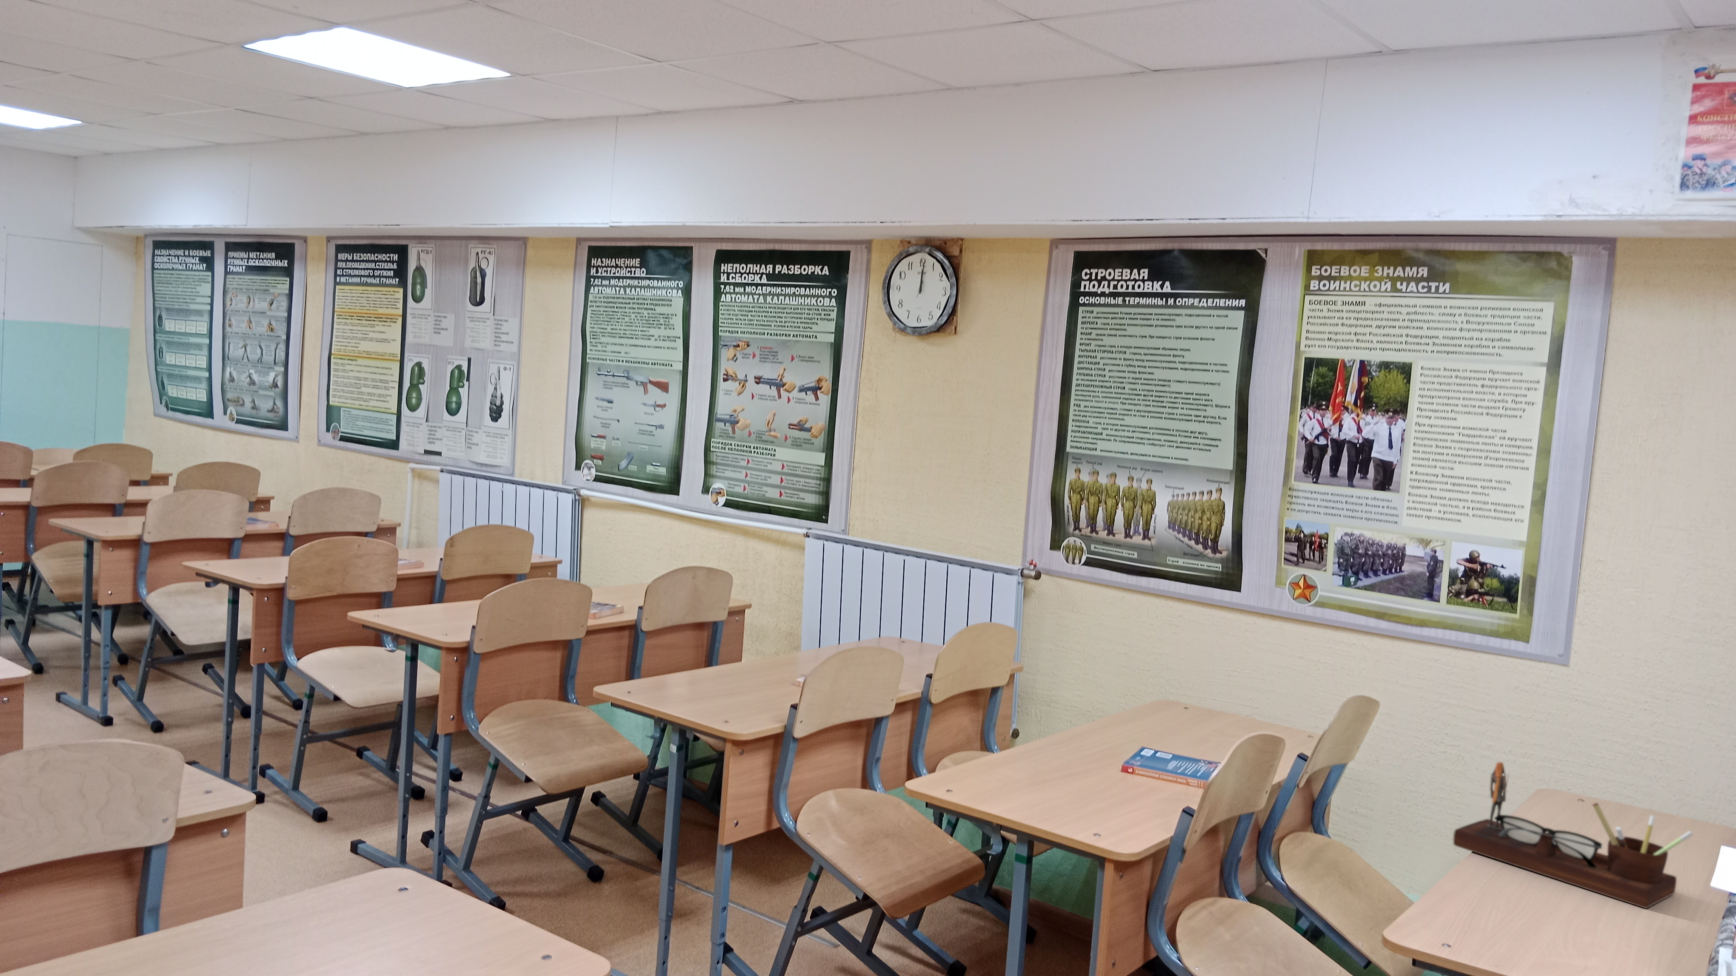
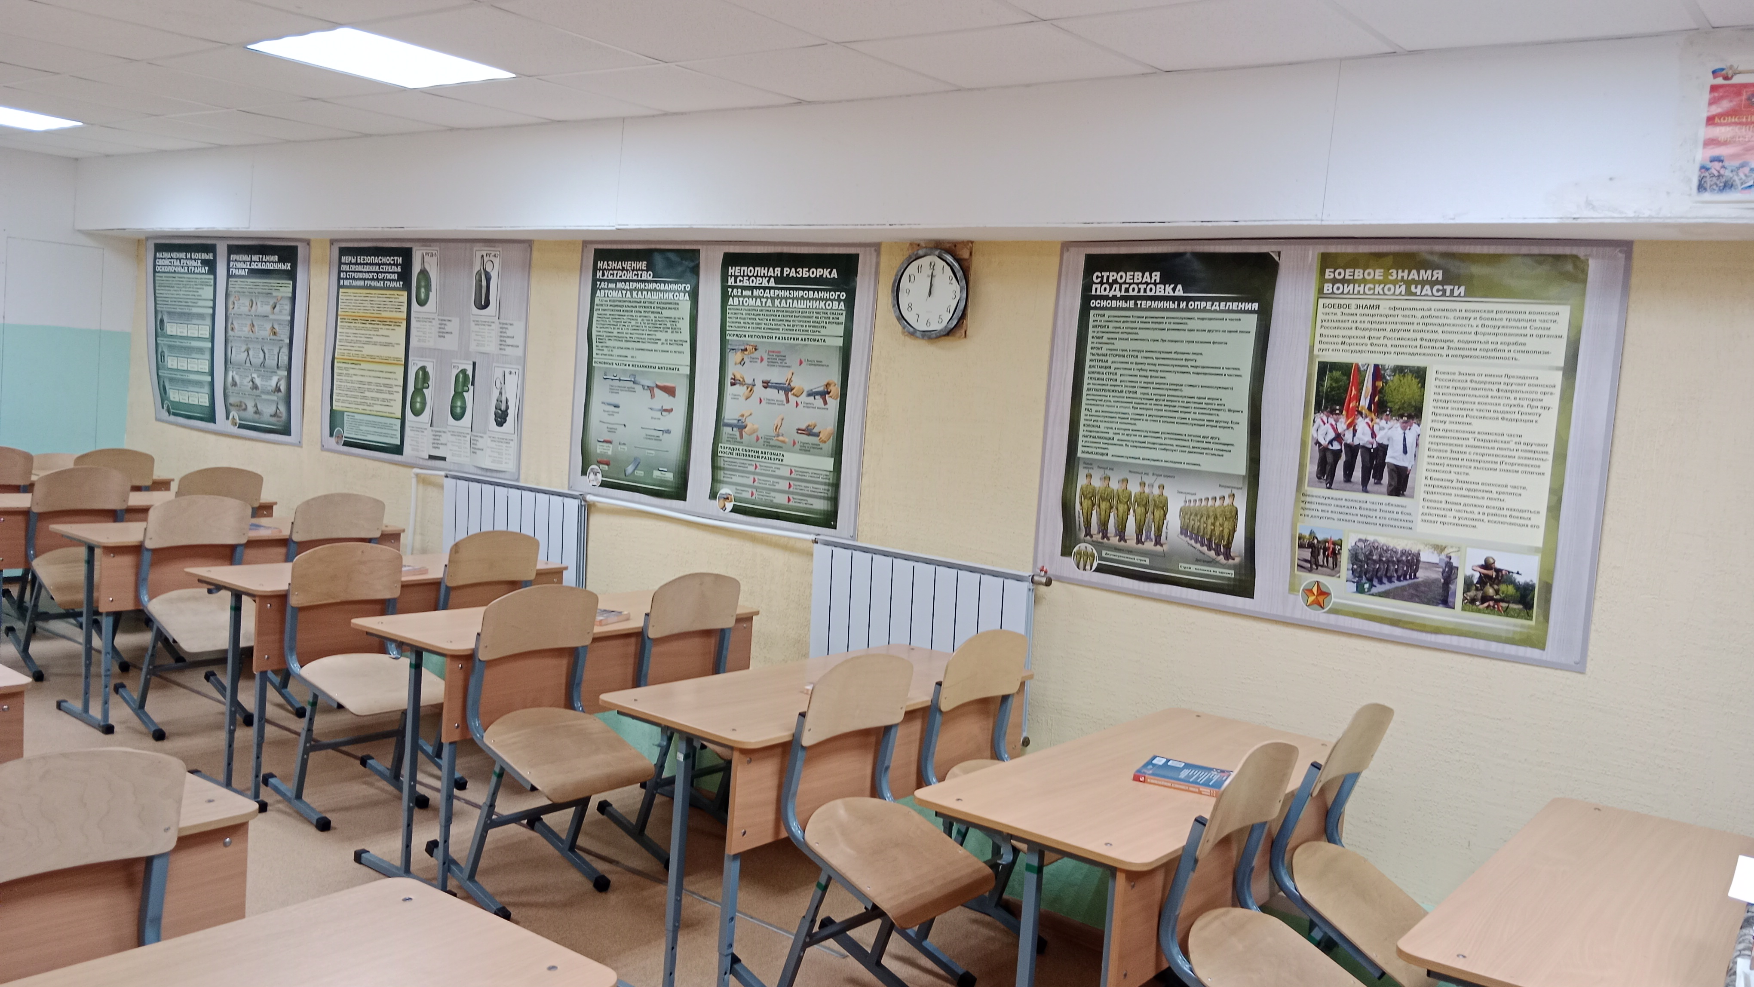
- desk organizer [1453,761,1694,909]
